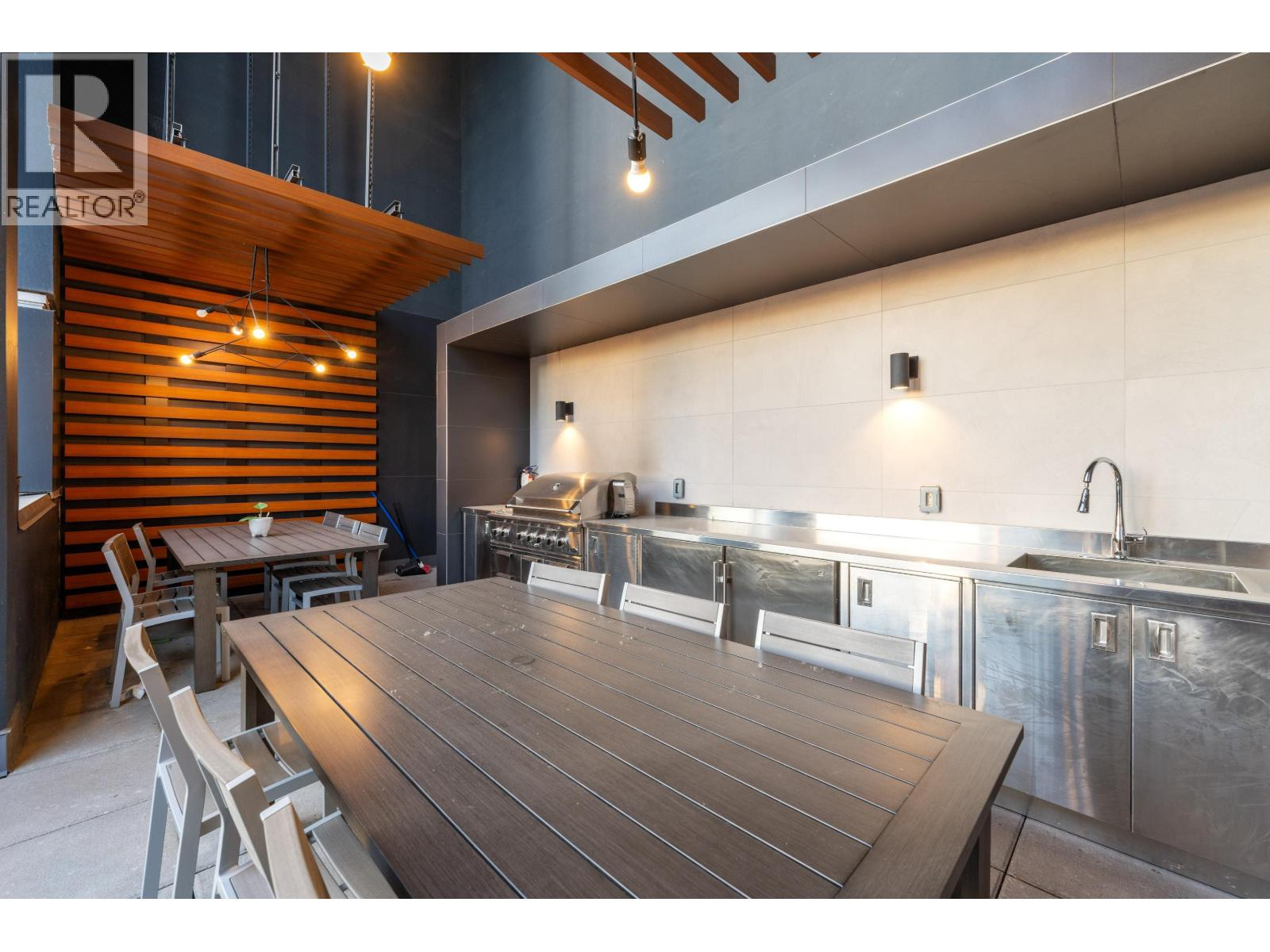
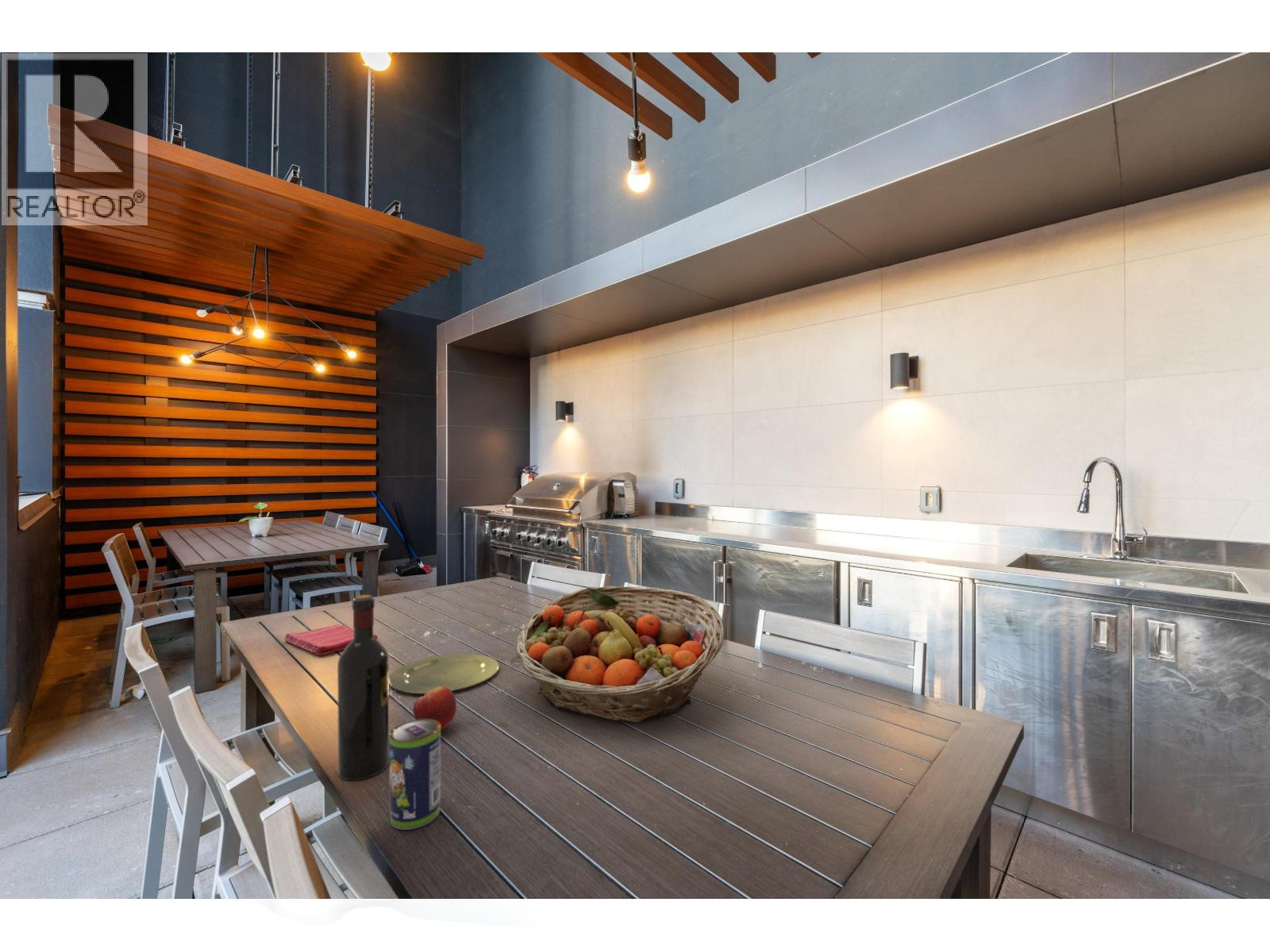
+ wine bottle [337,594,390,781]
+ dish towel [283,624,379,656]
+ fruit basket [515,585,725,724]
+ beverage can [388,720,441,831]
+ plate [389,653,500,694]
+ fruit [413,686,457,731]
